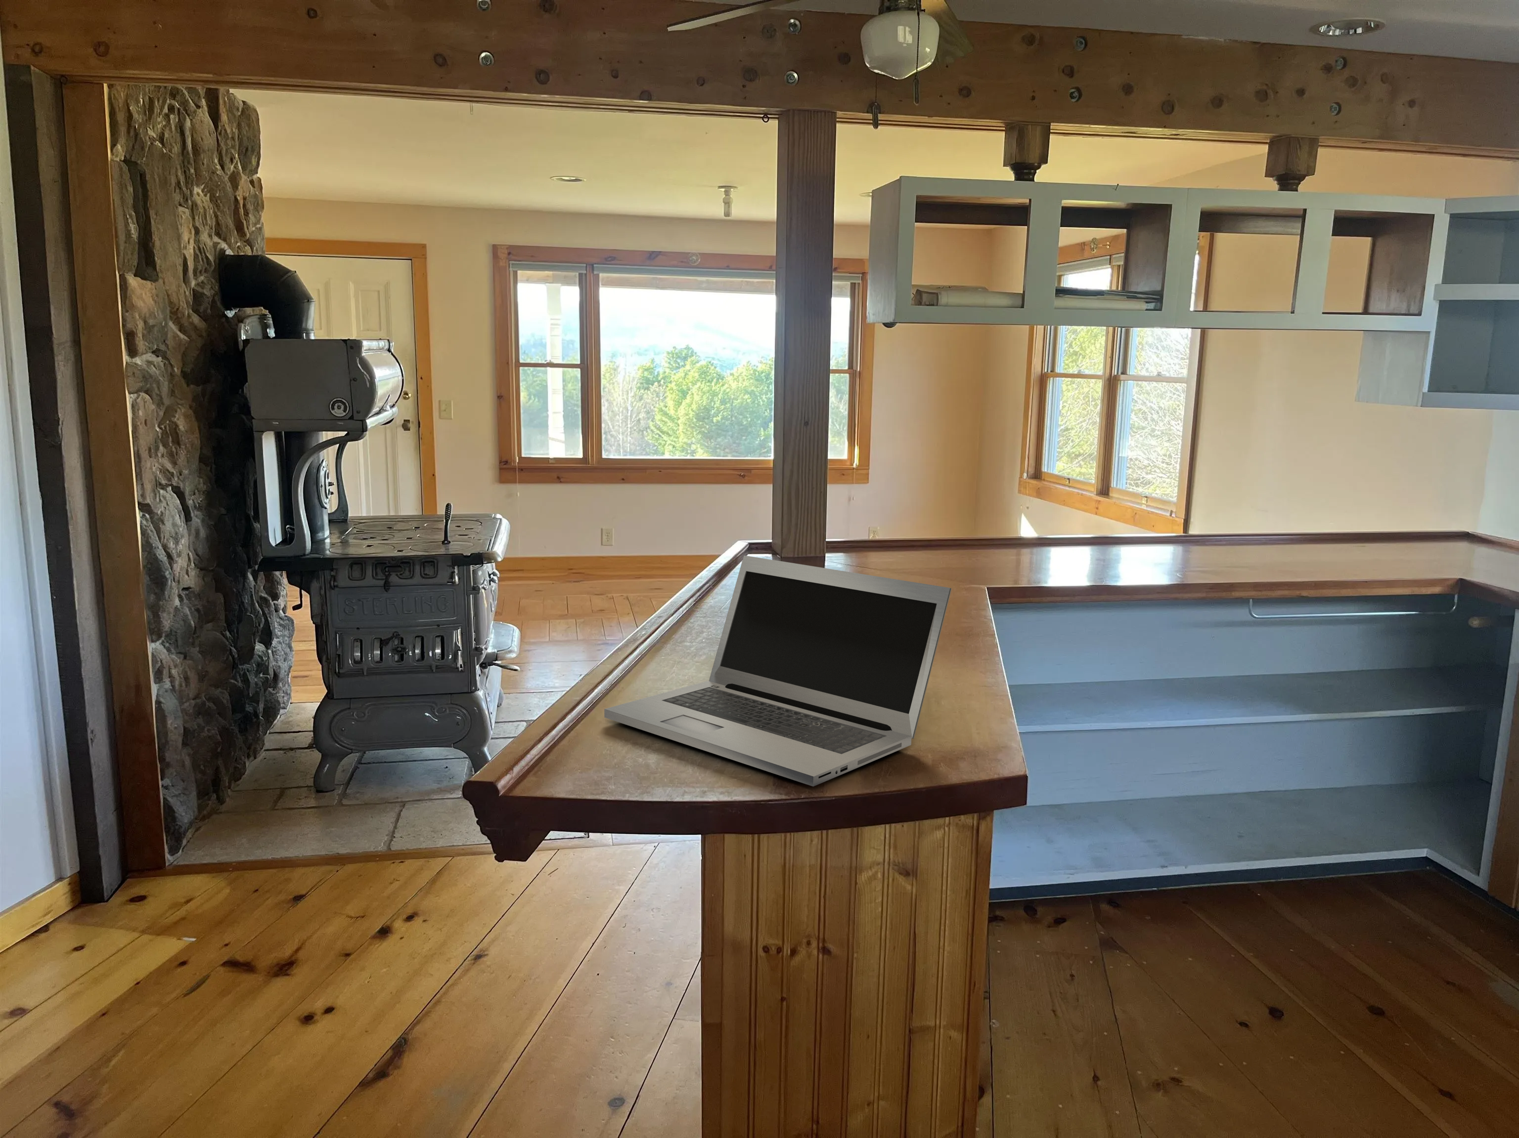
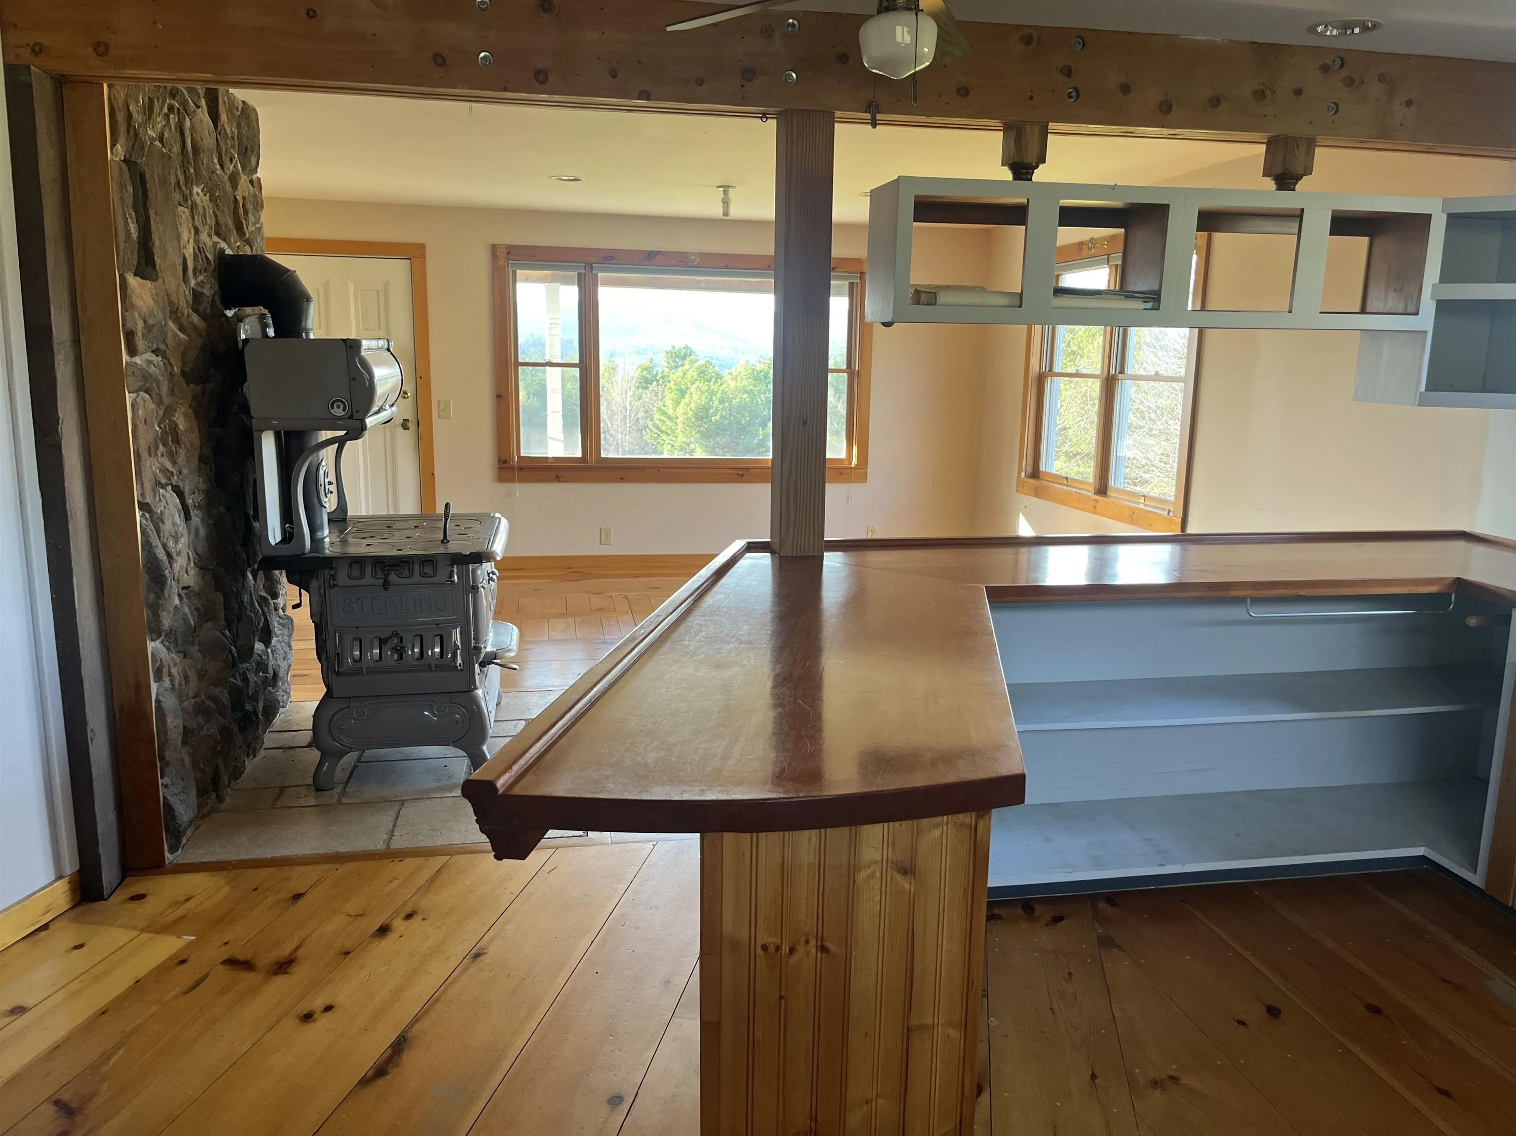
- laptop [604,555,952,787]
